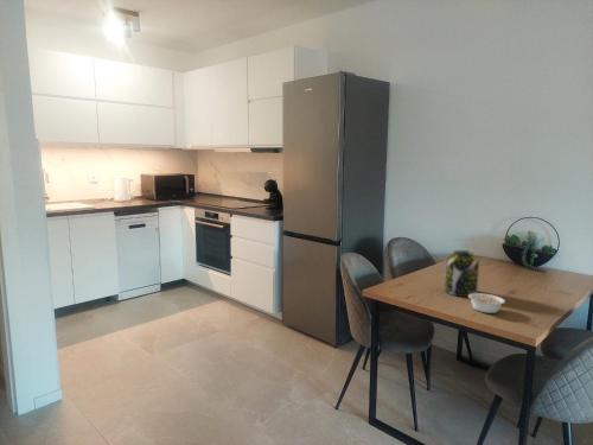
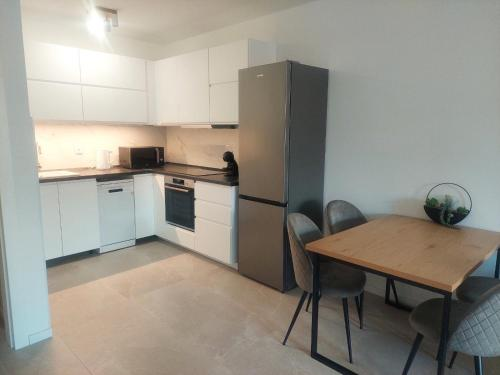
- legume [467,292,506,314]
- jar [444,249,480,298]
